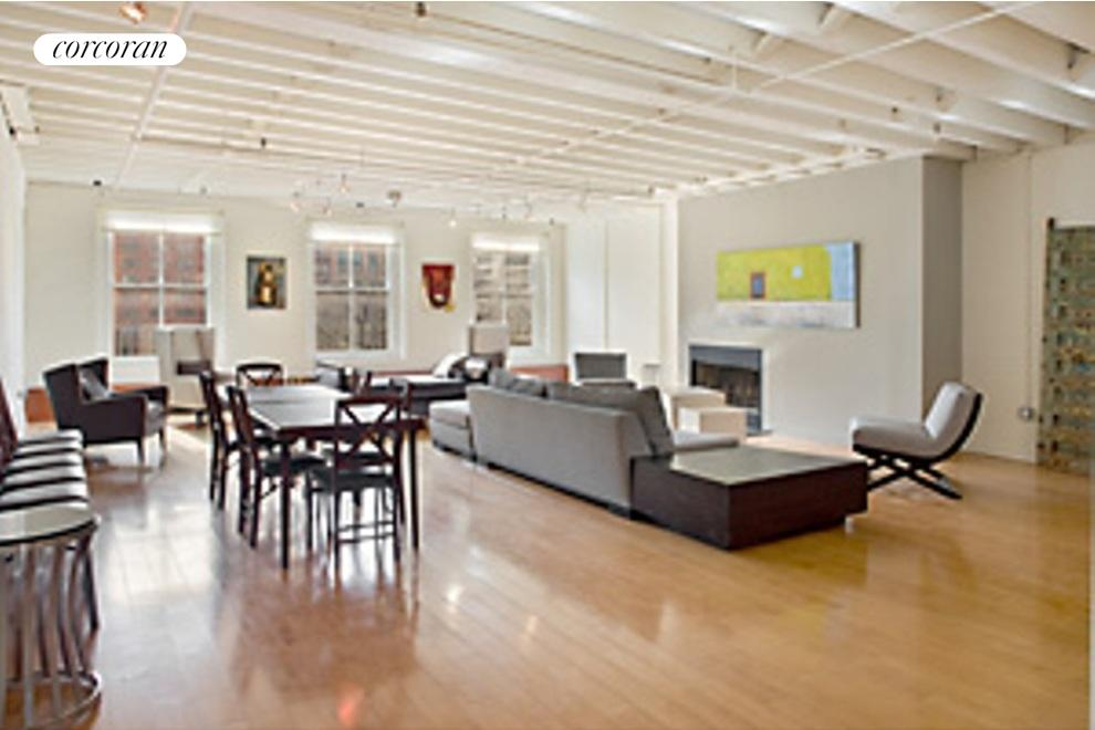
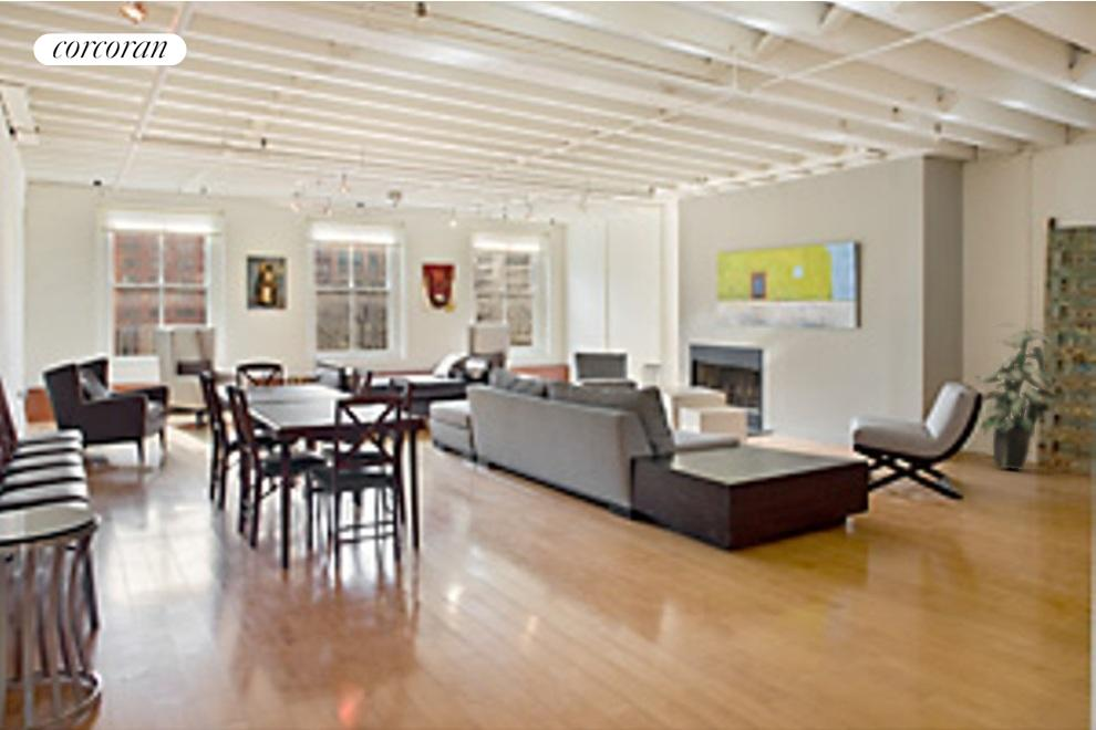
+ indoor plant [973,321,1065,471]
